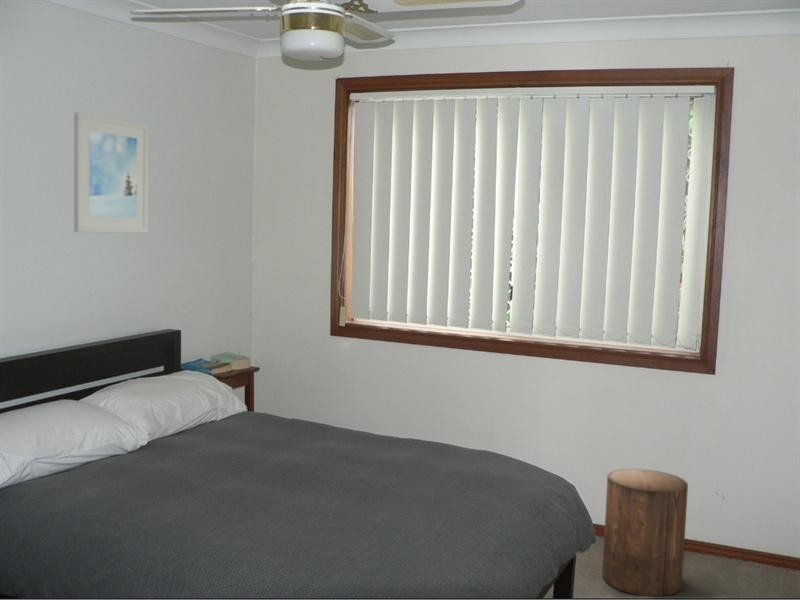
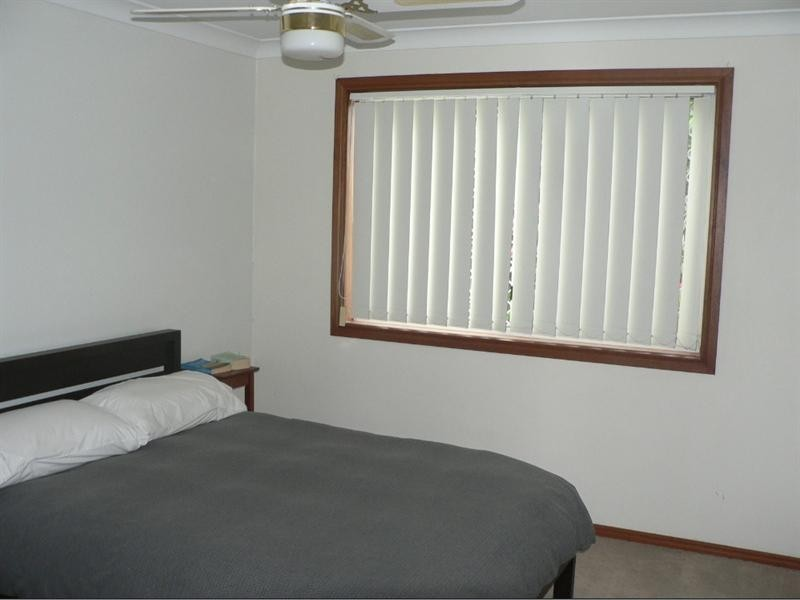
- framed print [73,111,149,234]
- stool [601,468,689,597]
